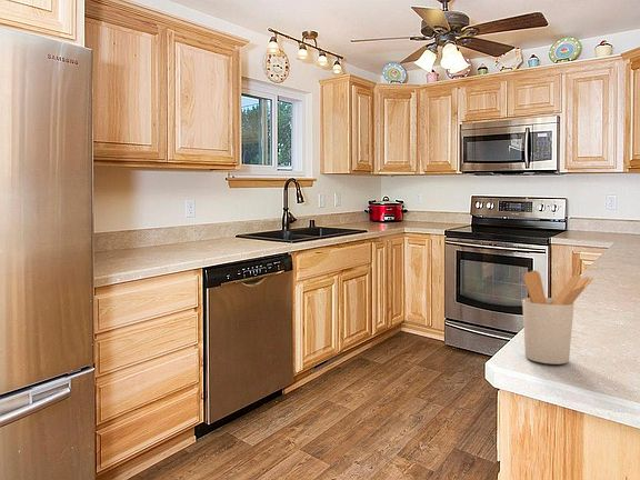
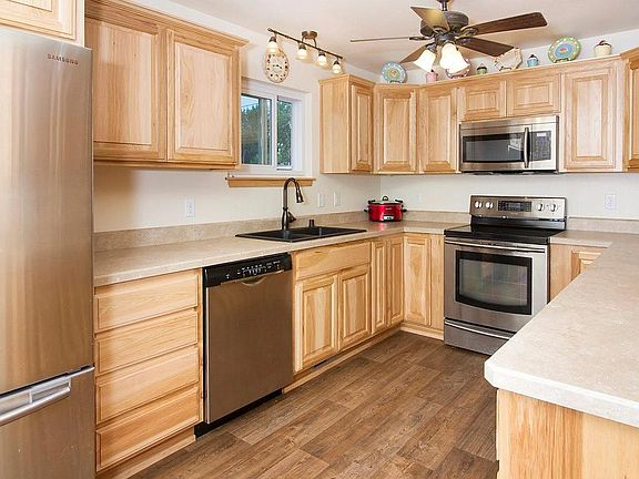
- utensil holder [521,270,594,366]
